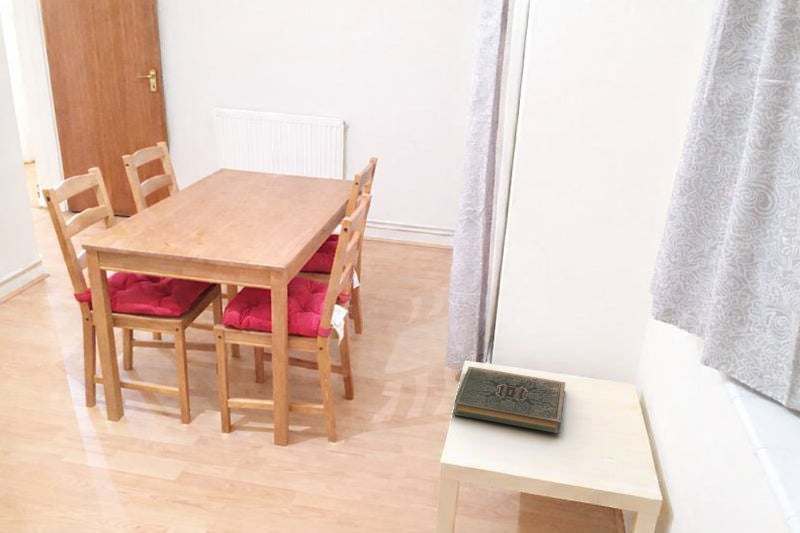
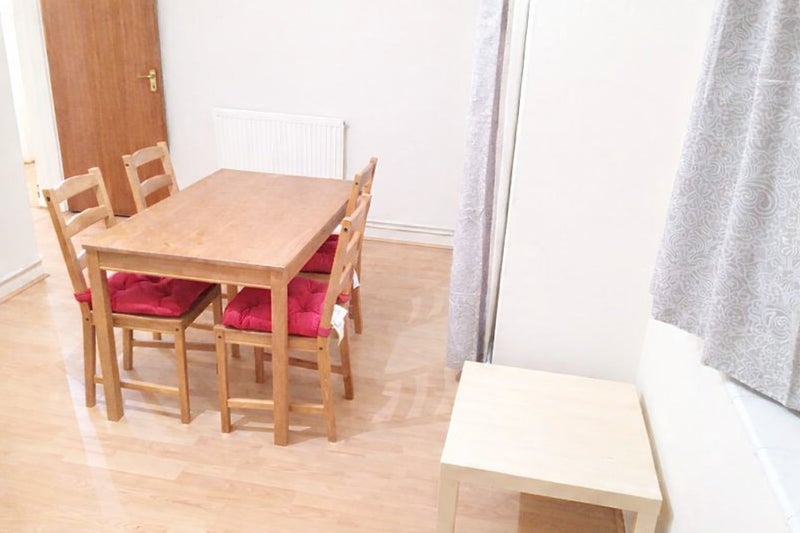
- book [452,365,566,434]
